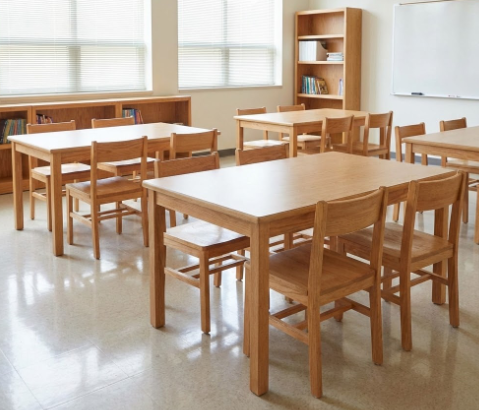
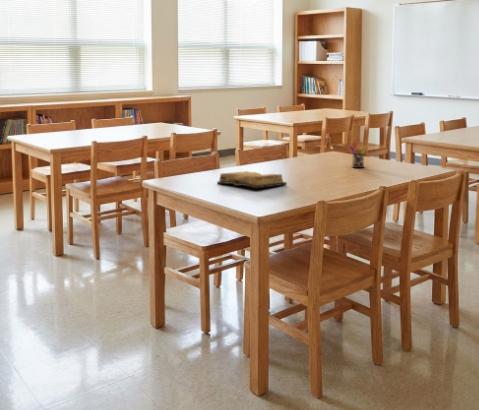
+ pen holder [349,142,367,169]
+ diary [216,170,288,189]
